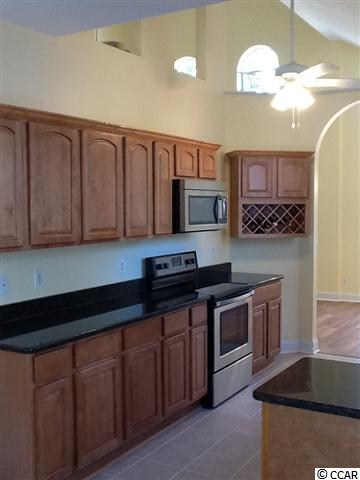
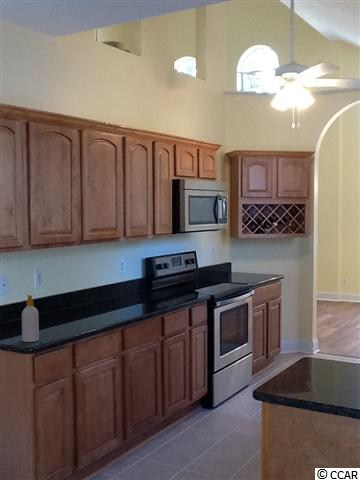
+ soap bottle [21,294,40,343]
